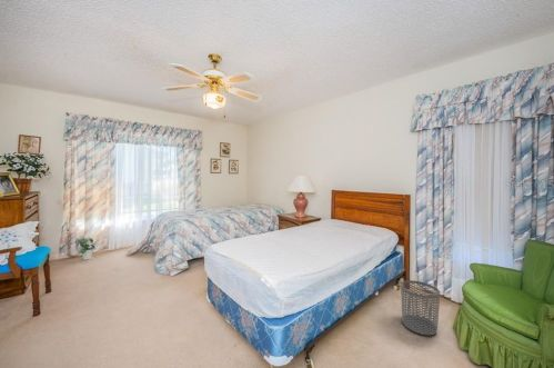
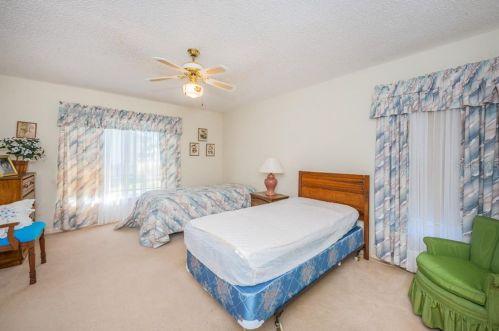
- potted plant [74,237,97,261]
- waste bin [400,279,441,336]
